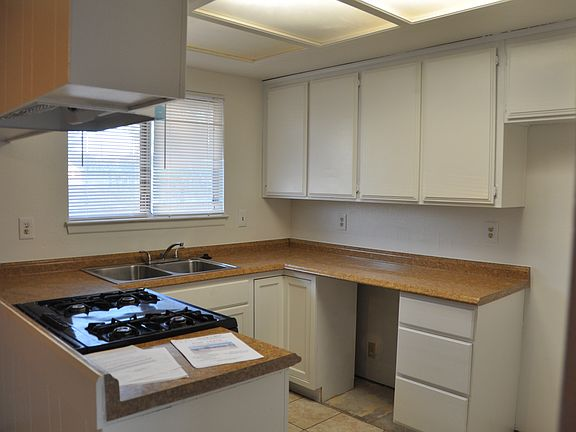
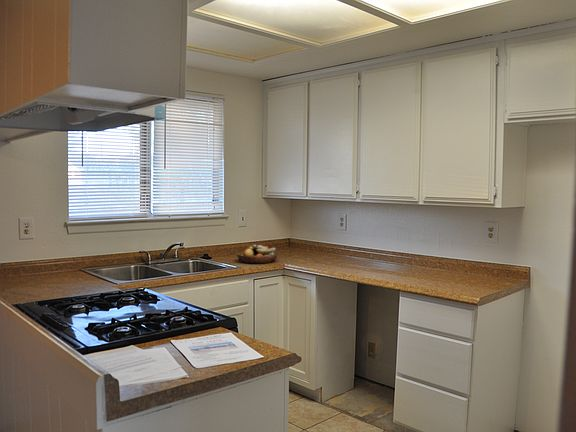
+ fruit bowl [236,244,278,264]
